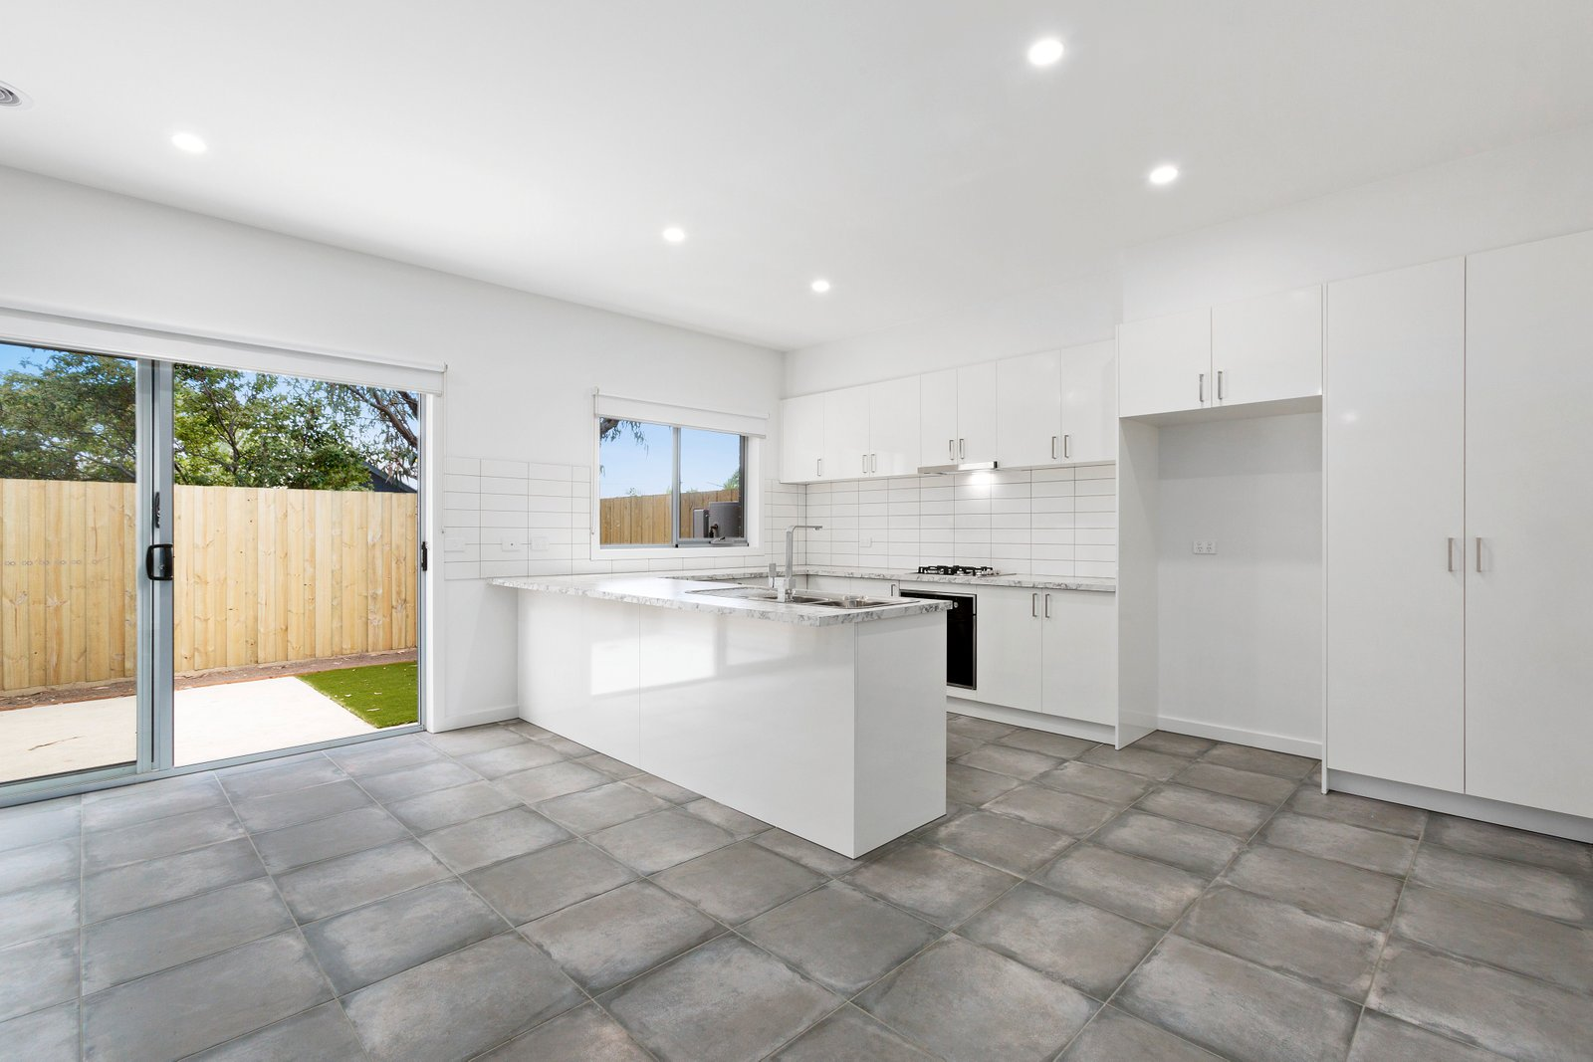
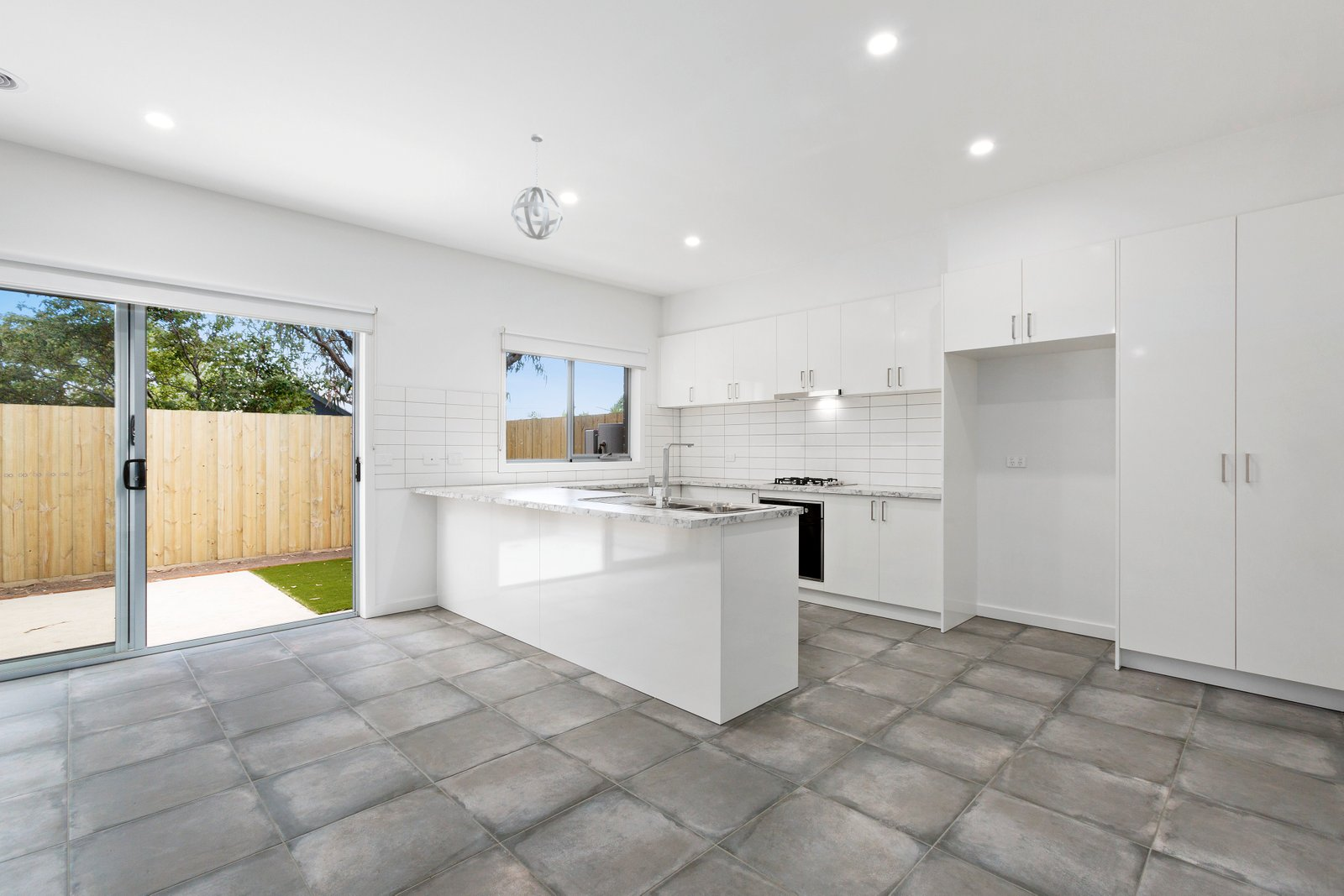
+ pendant light [511,134,564,240]
